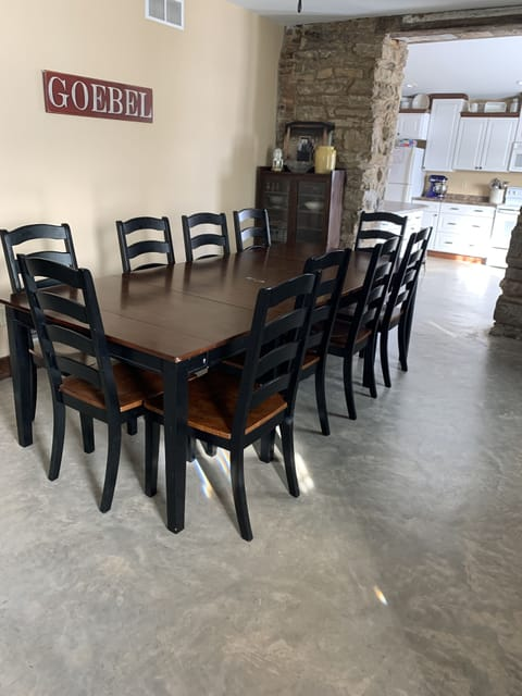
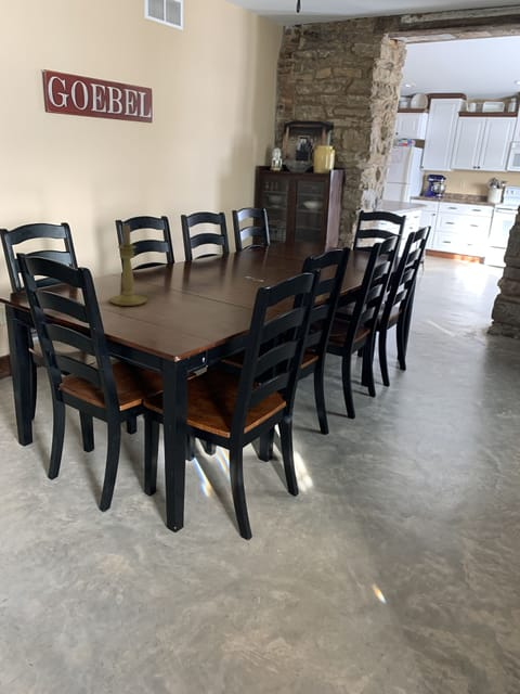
+ candle holder [108,222,148,307]
